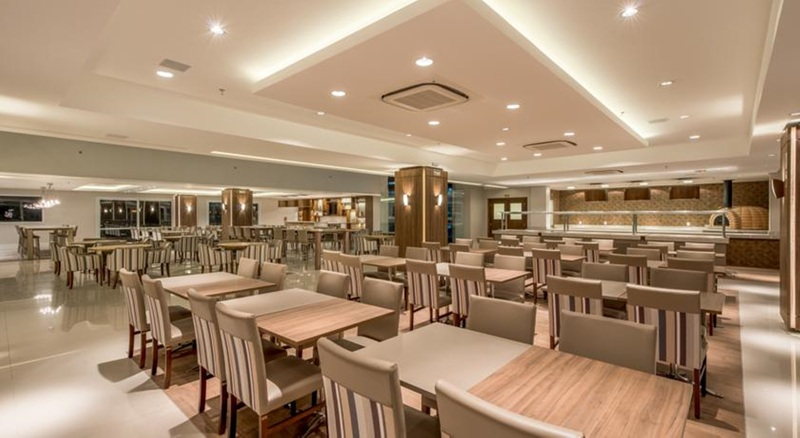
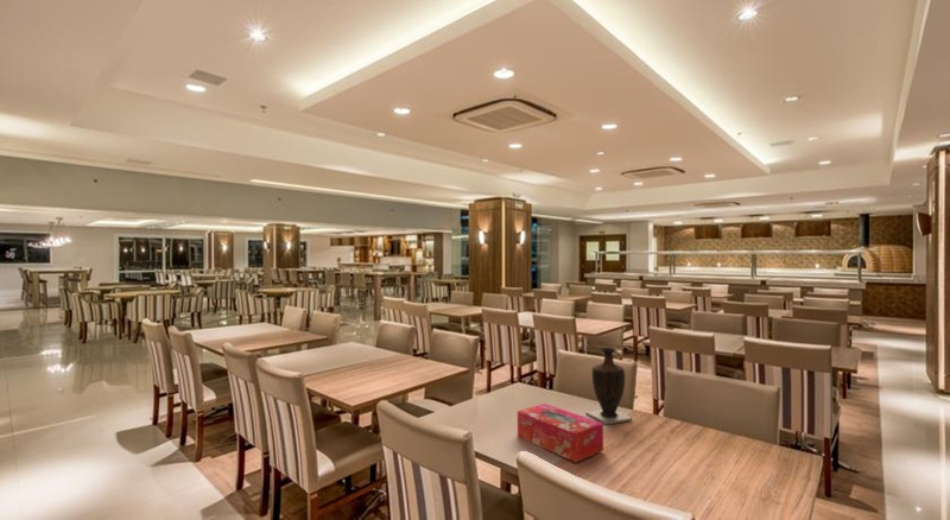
+ tissue box [517,402,604,463]
+ vase [585,347,633,426]
